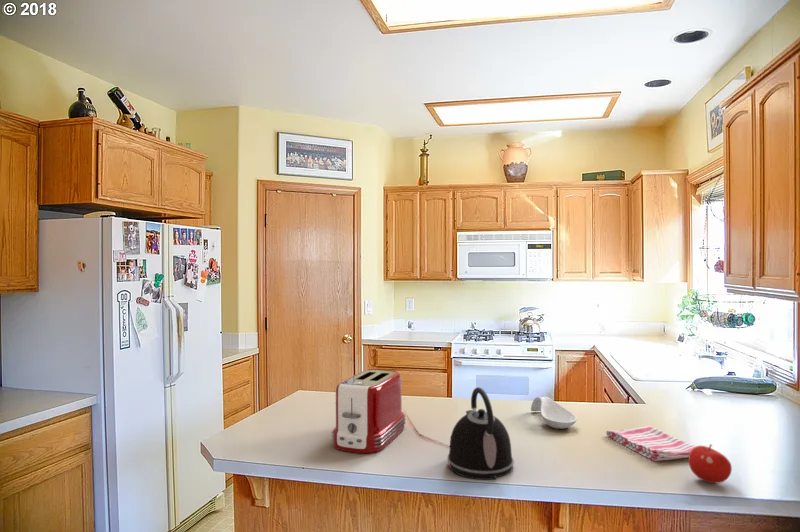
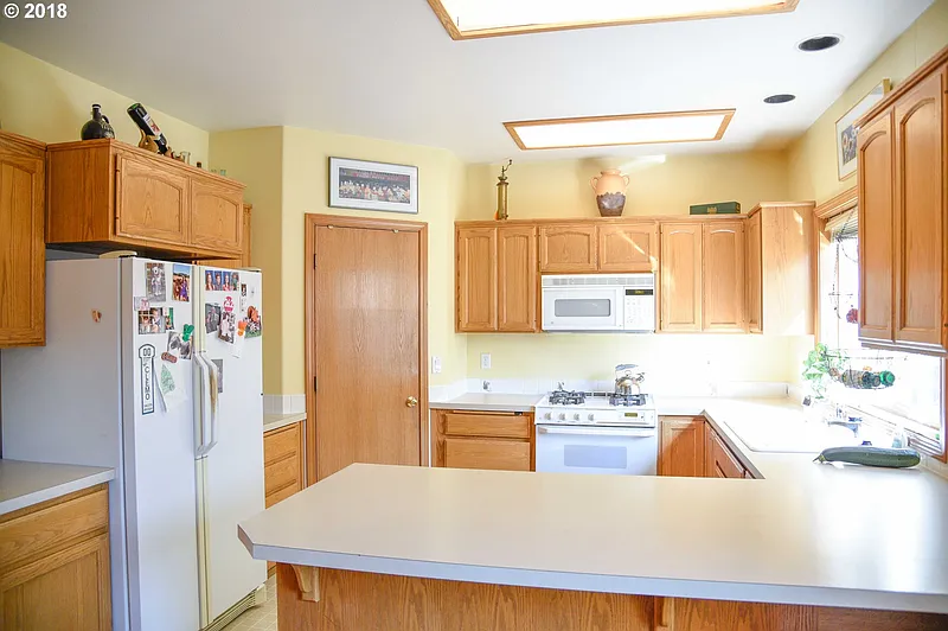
- fruit [687,444,733,485]
- kettle [447,386,515,481]
- dish towel [605,425,697,463]
- toaster [331,368,407,454]
- spoon rest [530,396,578,430]
